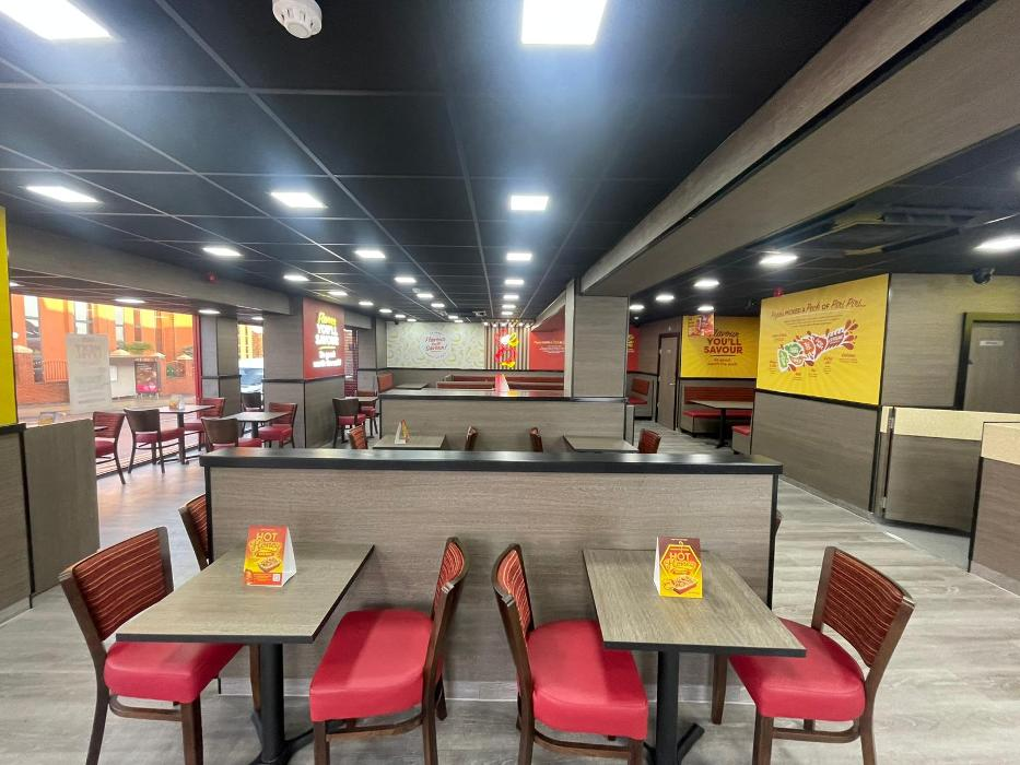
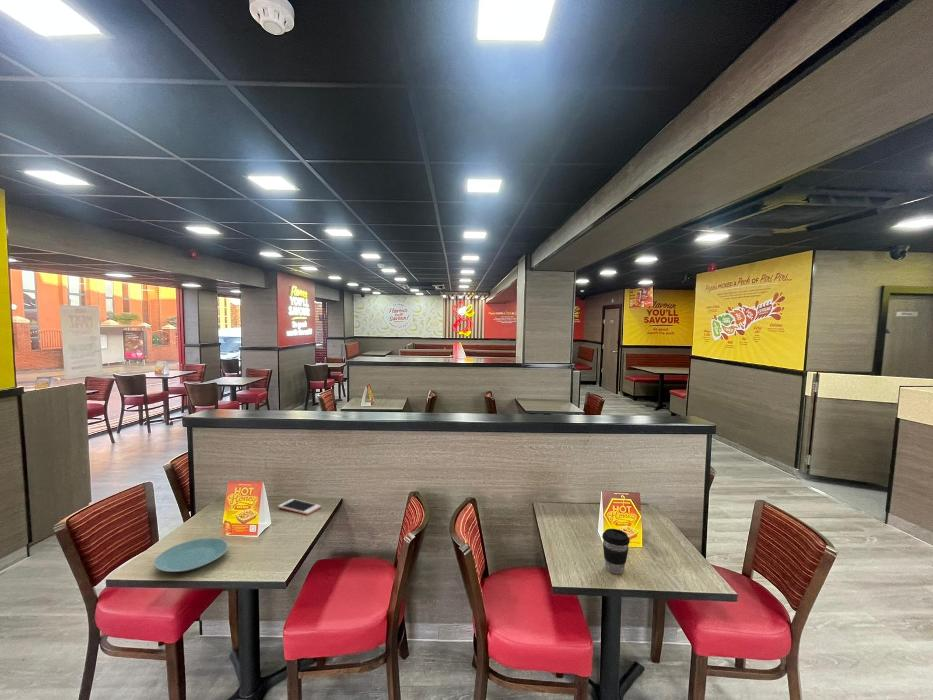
+ coffee cup [601,528,631,575]
+ cell phone [277,498,322,516]
+ plate [153,537,229,573]
